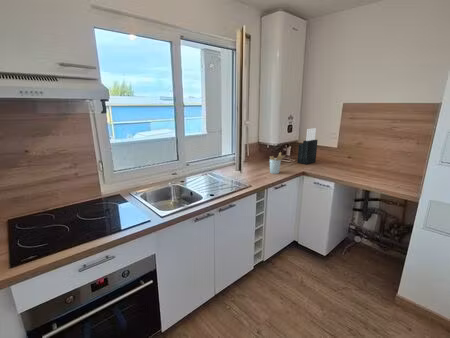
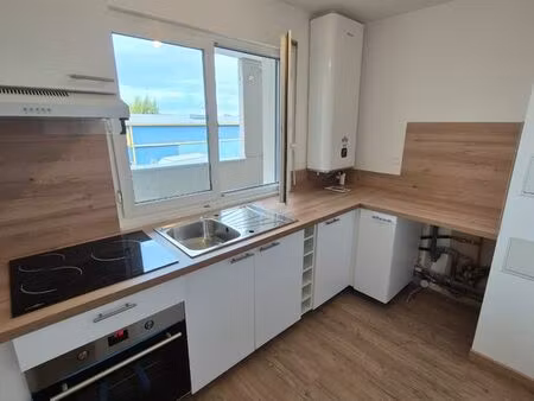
- utensil holder [269,151,287,175]
- knife block [296,127,319,165]
